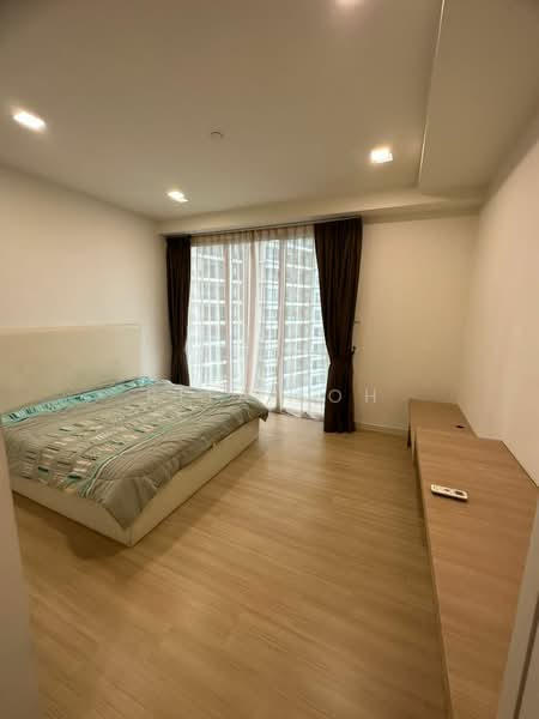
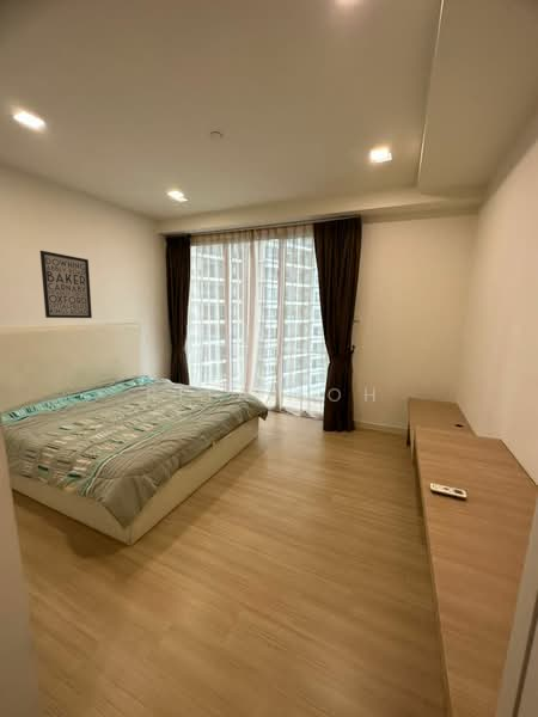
+ wall art [39,250,93,319]
